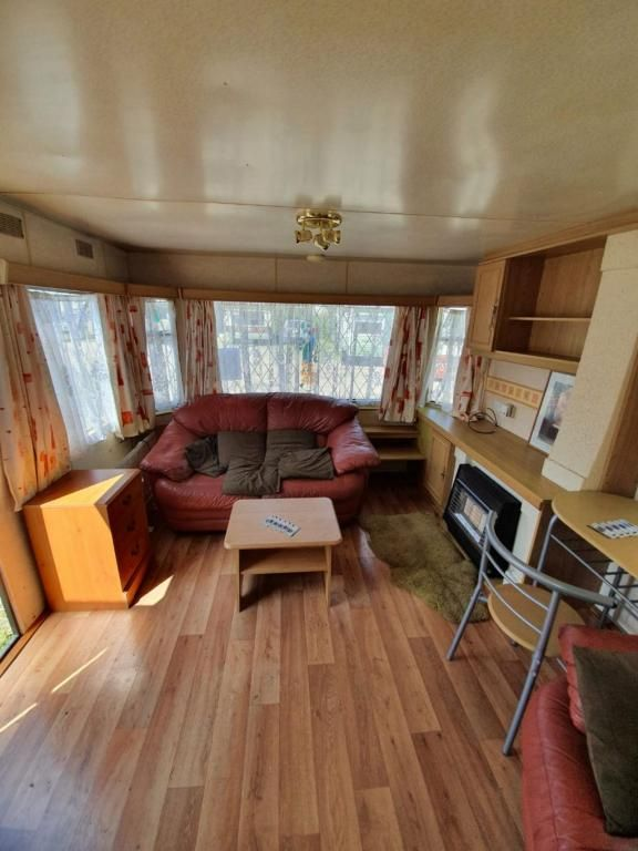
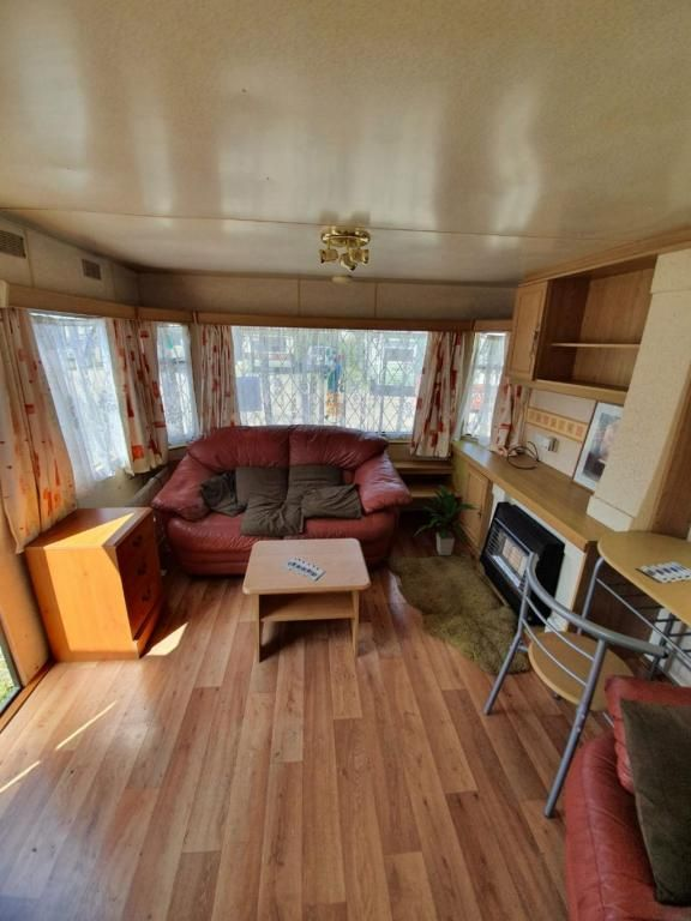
+ indoor plant [414,483,479,556]
